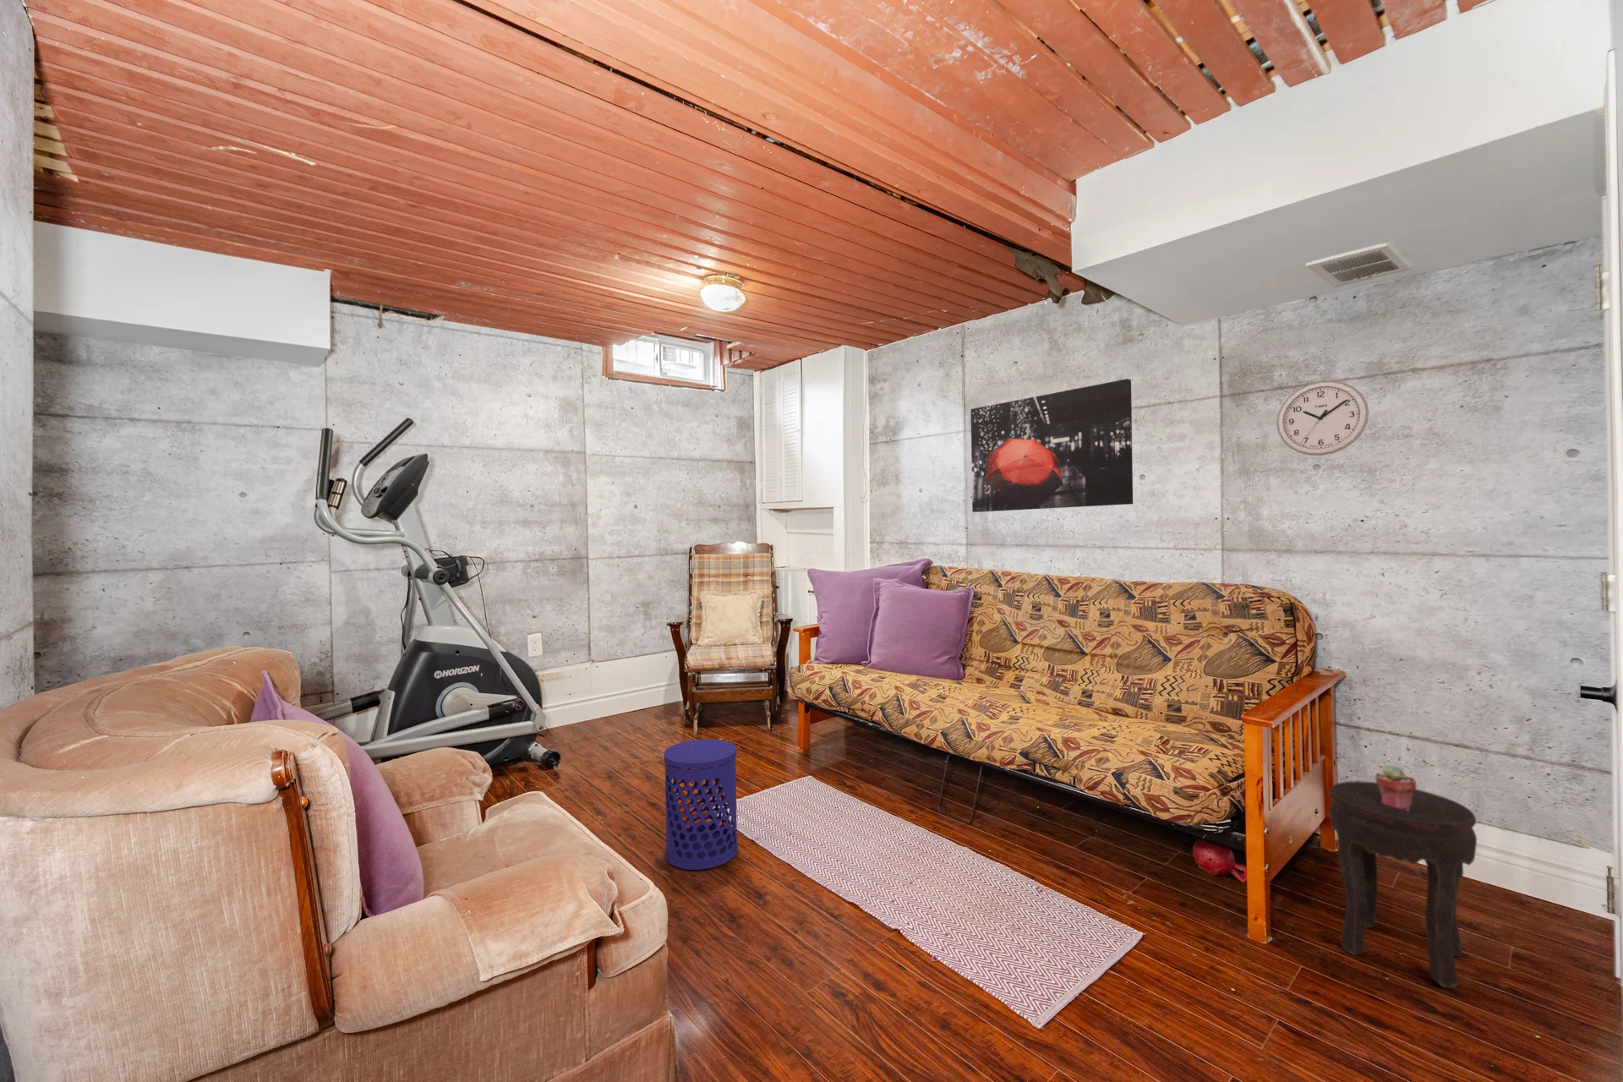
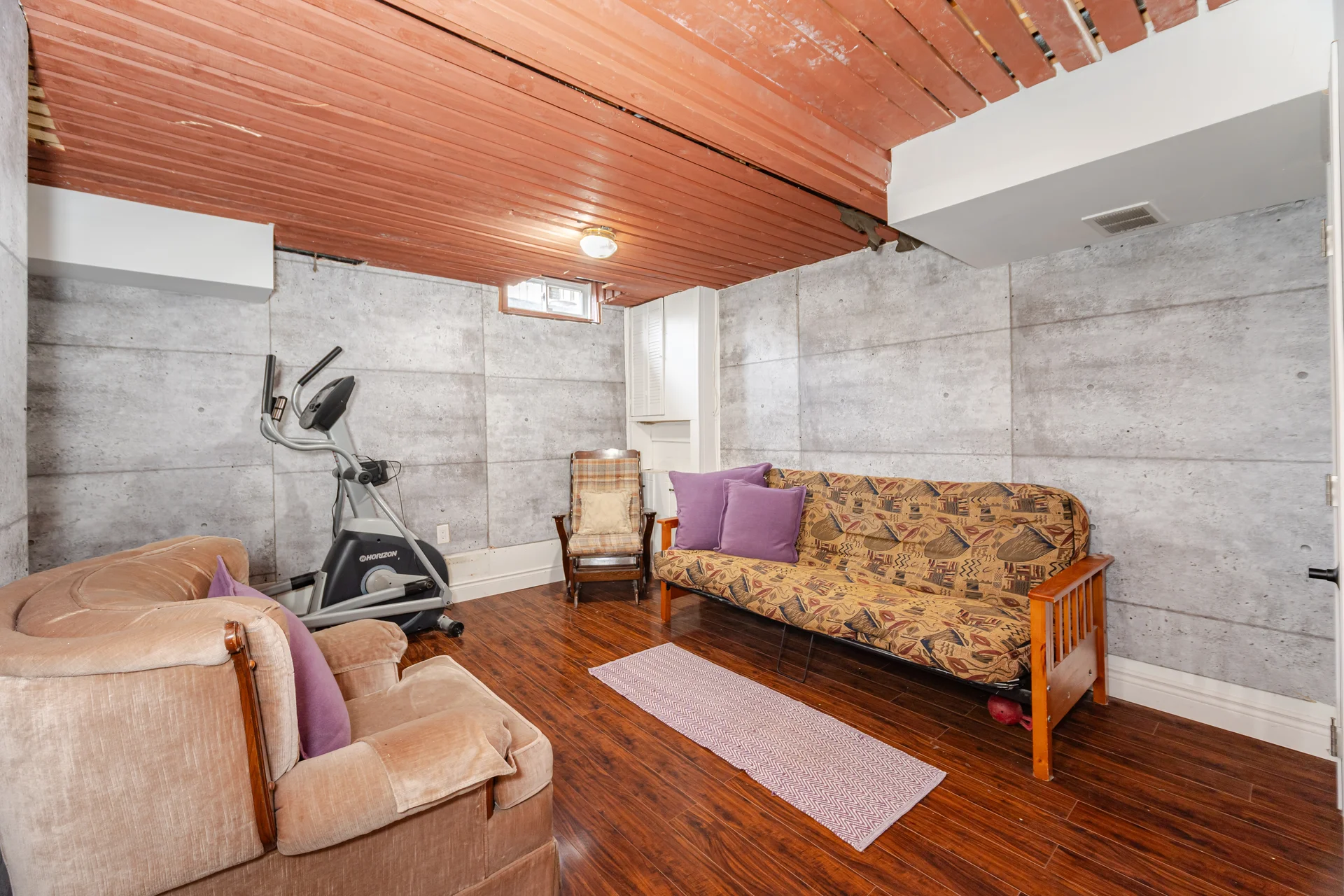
- potted succulent [1374,764,1417,810]
- wall art [970,378,1134,513]
- side table [1328,780,1478,989]
- waste bin [663,739,739,871]
- wall clock [1275,379,1371,456]
